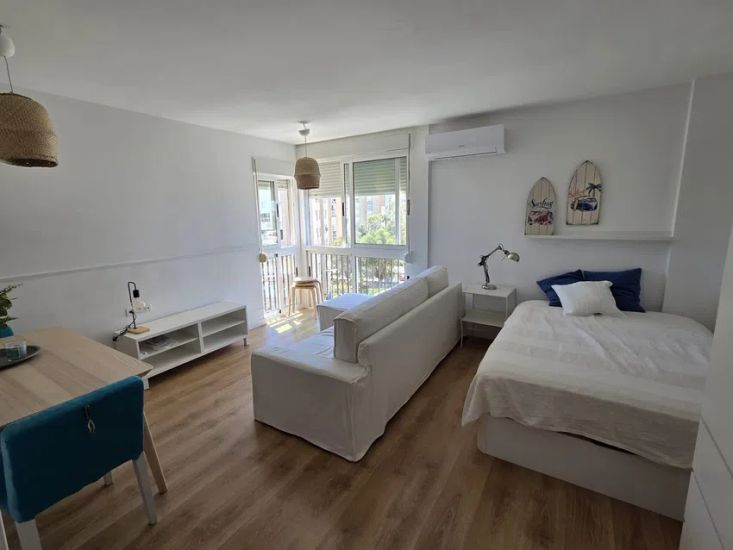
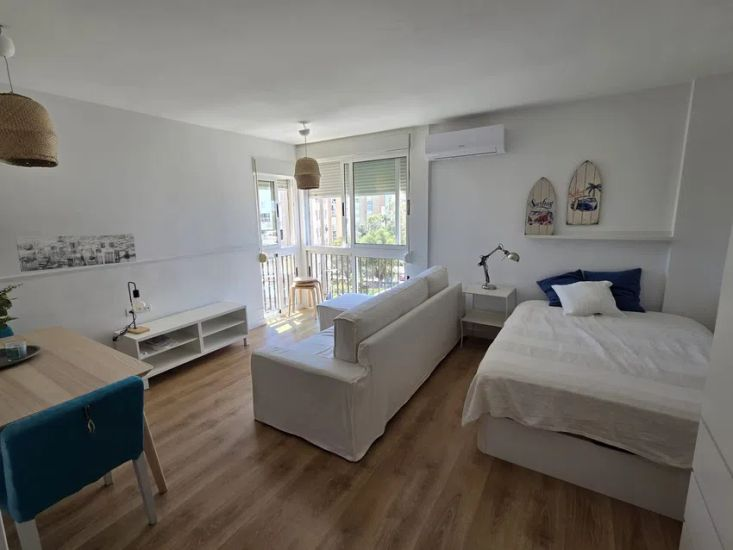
+ wall art [14,232,137,273]
